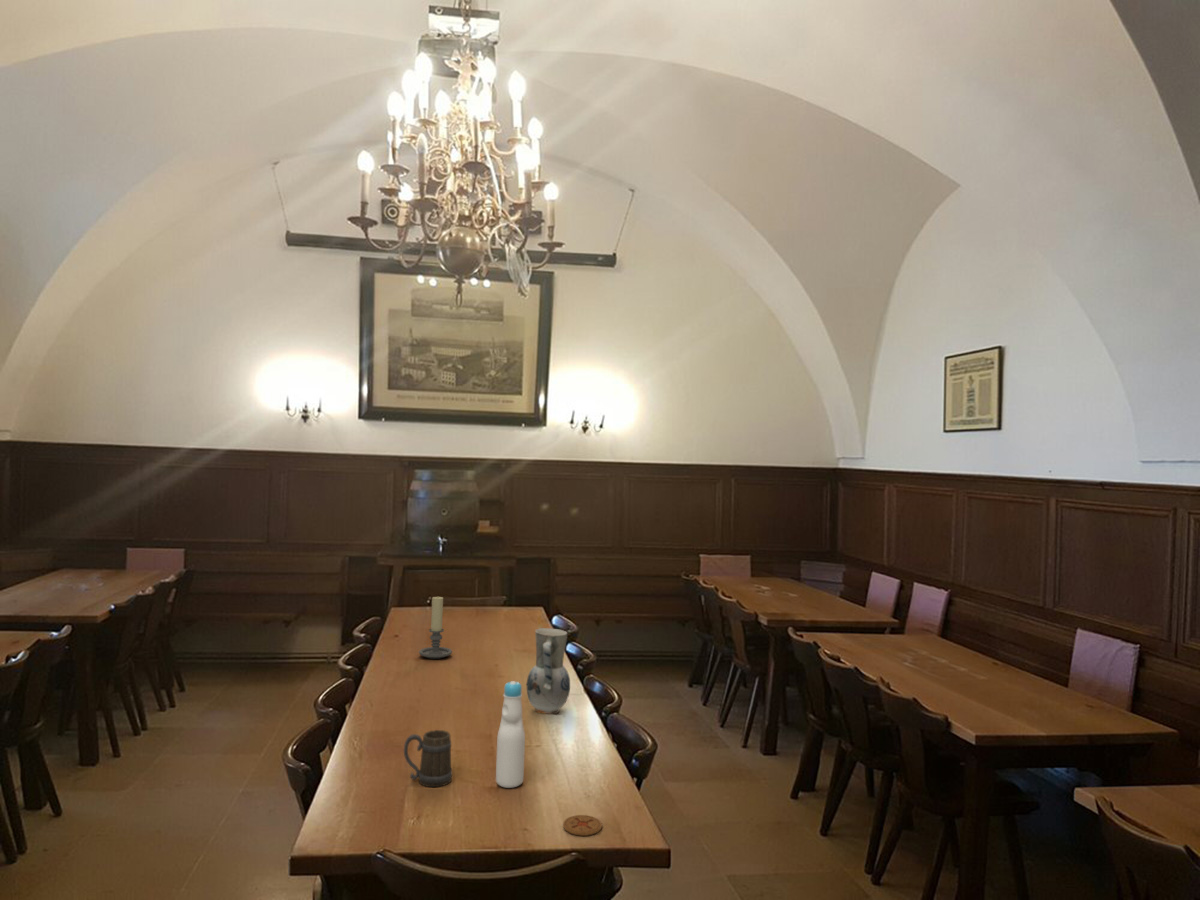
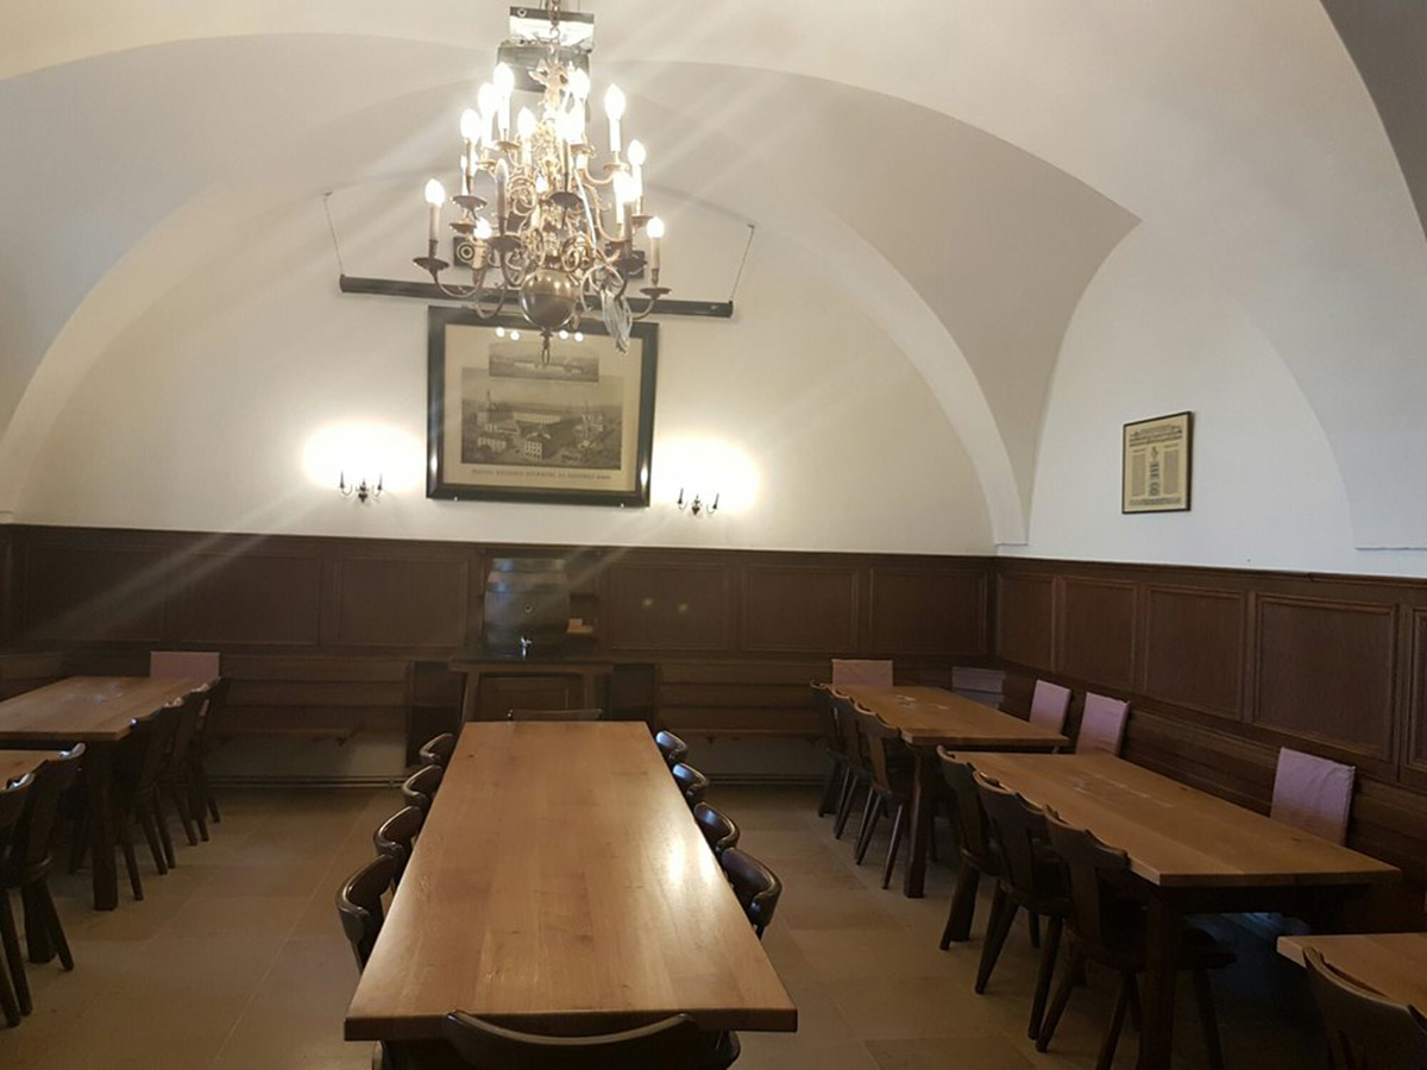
- vase [526,627,571,715]
- candle holder [418,595,453,660]
- coaster [562,814,603,837]
- beer mug [403,729,453,788]
- bottle [495,680,526,789]
